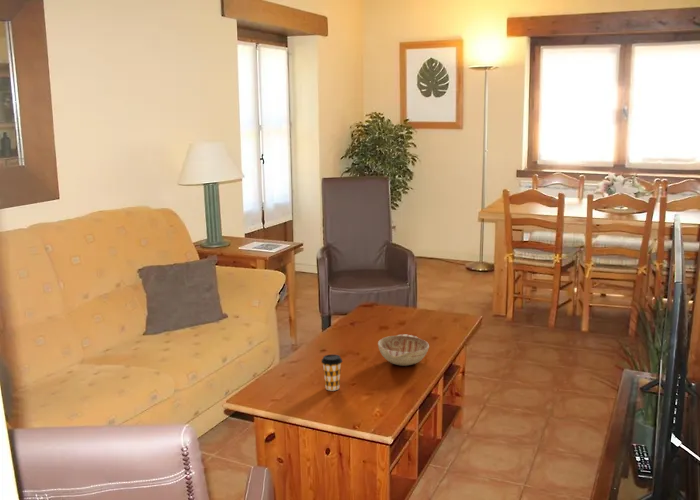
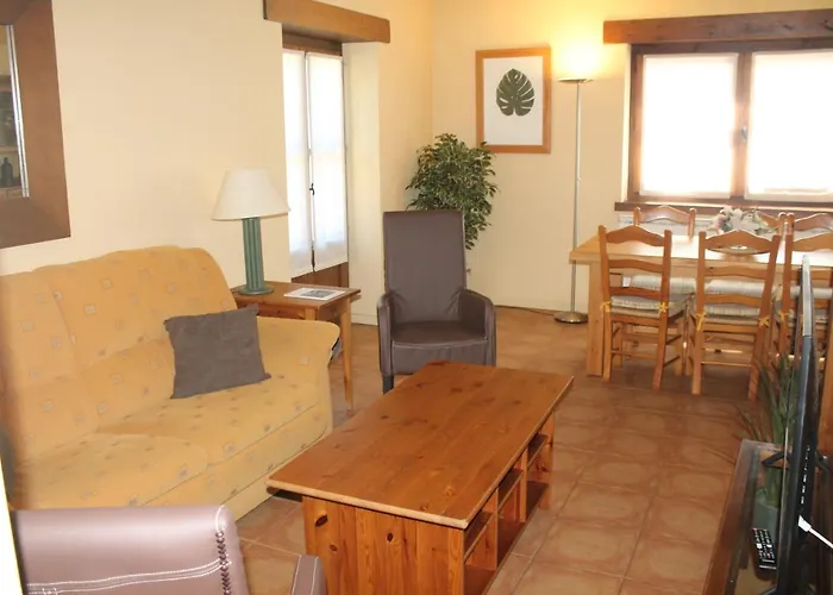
- coffee cup [320,354,343,392]
- decorative bowl [377,333,430,367]
